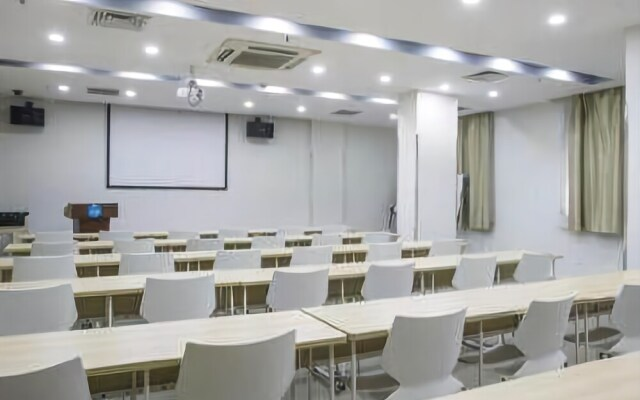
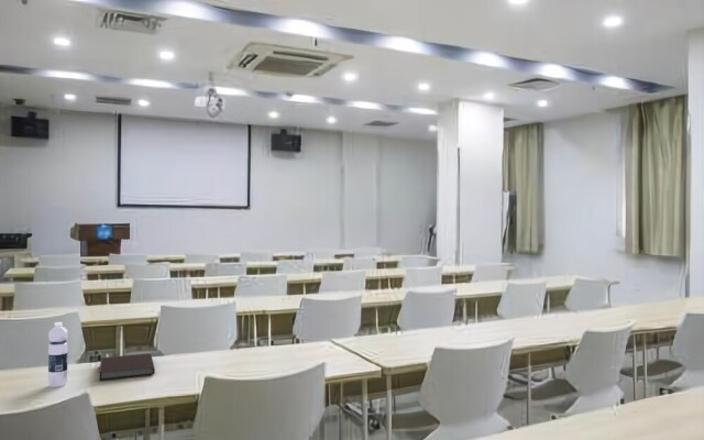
+ notebook [98,353,156,382]
+ water bottle [47,321,69,388]
